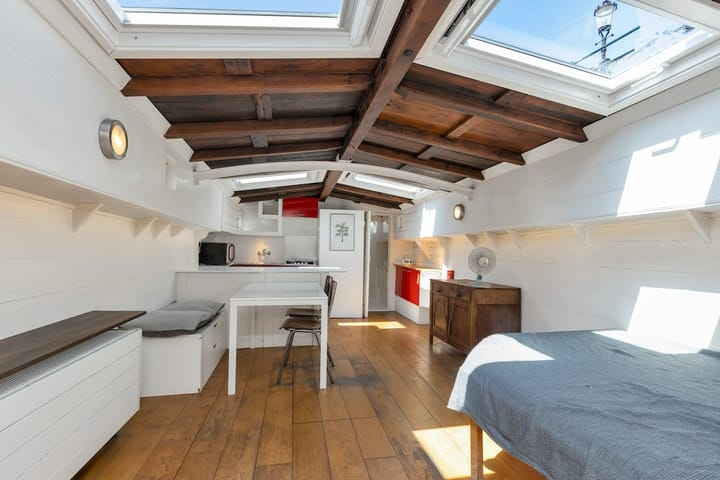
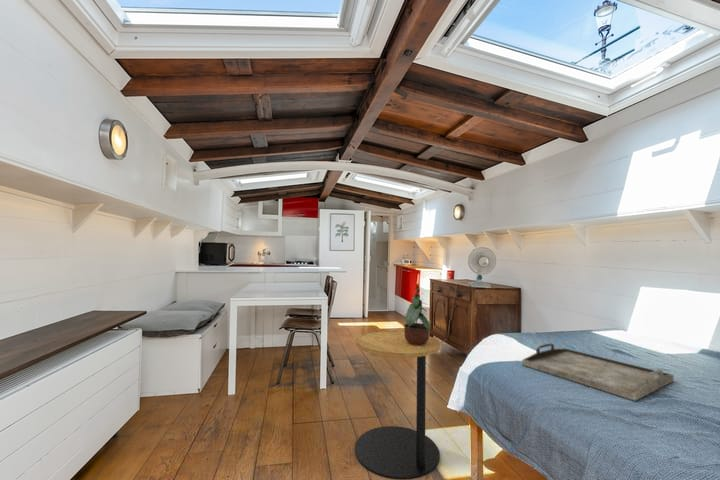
+ side table [354,330,441,480]
+ serving tray [521,342,675,402]
+ potted plant [403,284,432,346]
